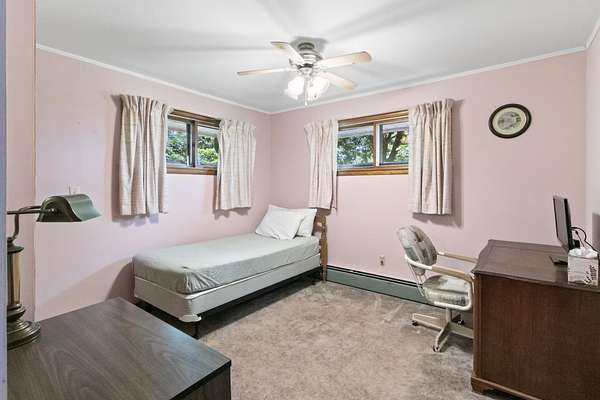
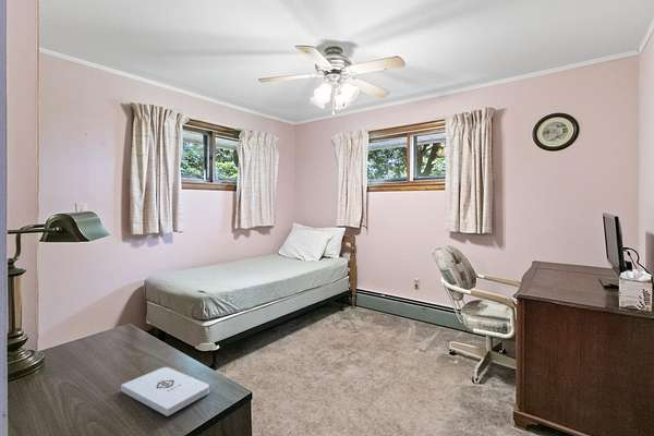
+ notepad [120,366,210,417]
